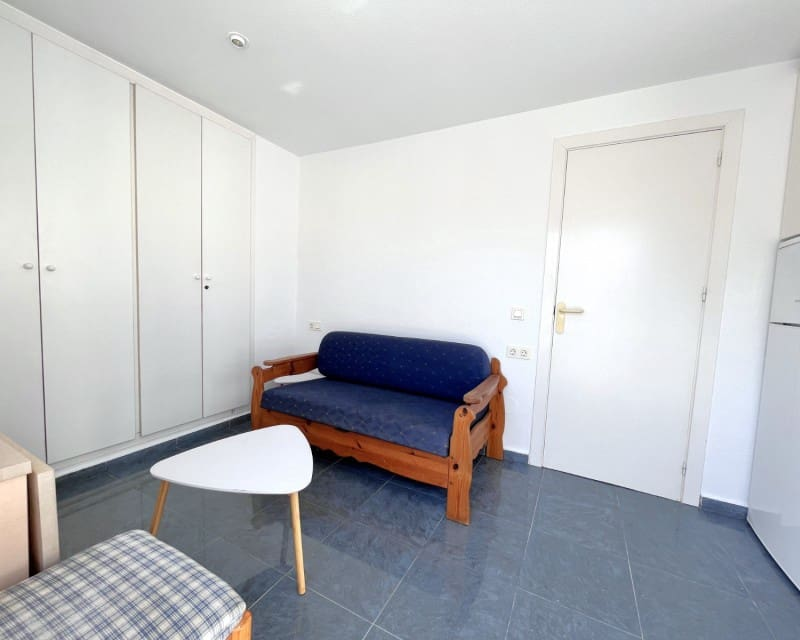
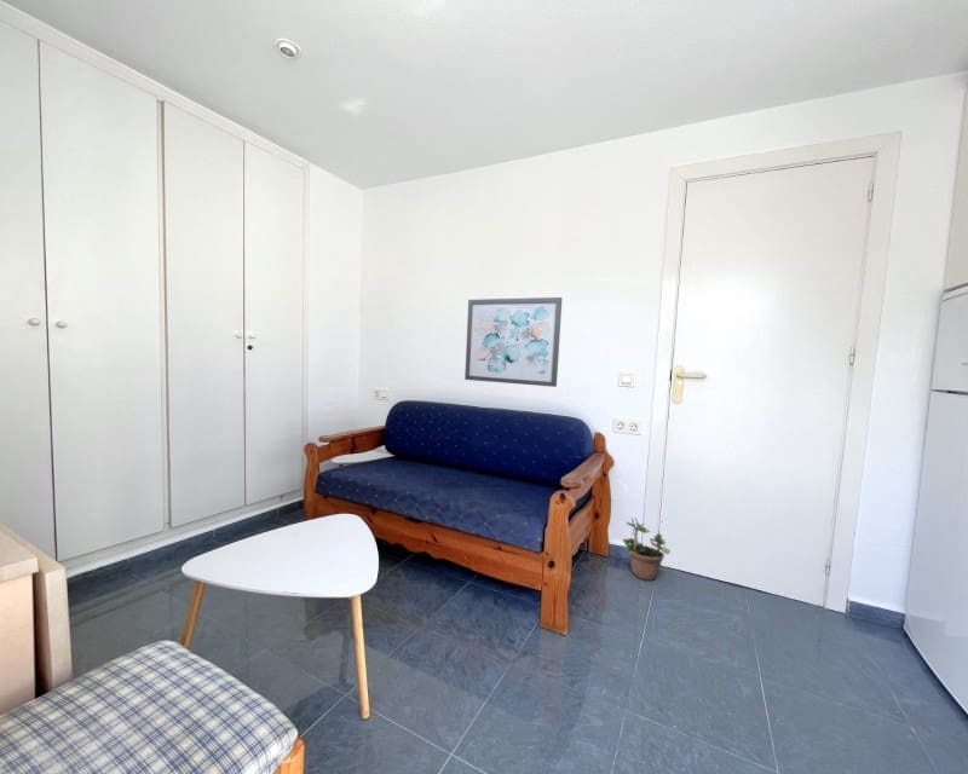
+ potted plant [620,516,672,582]
+ wall art [463,296,564,388]
